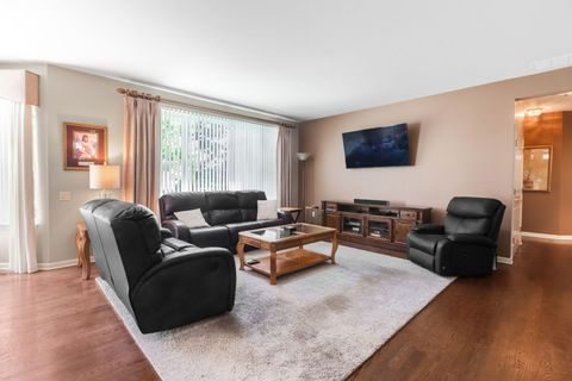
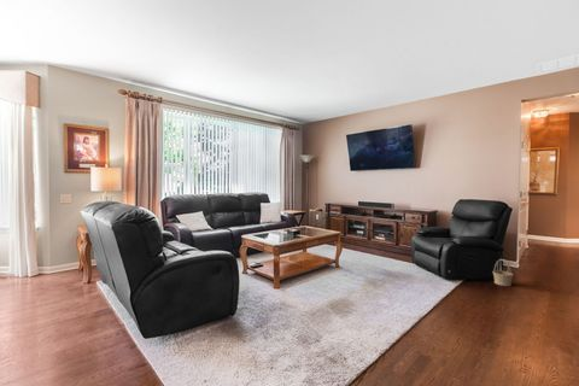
+ basket [491,258,514,287]
